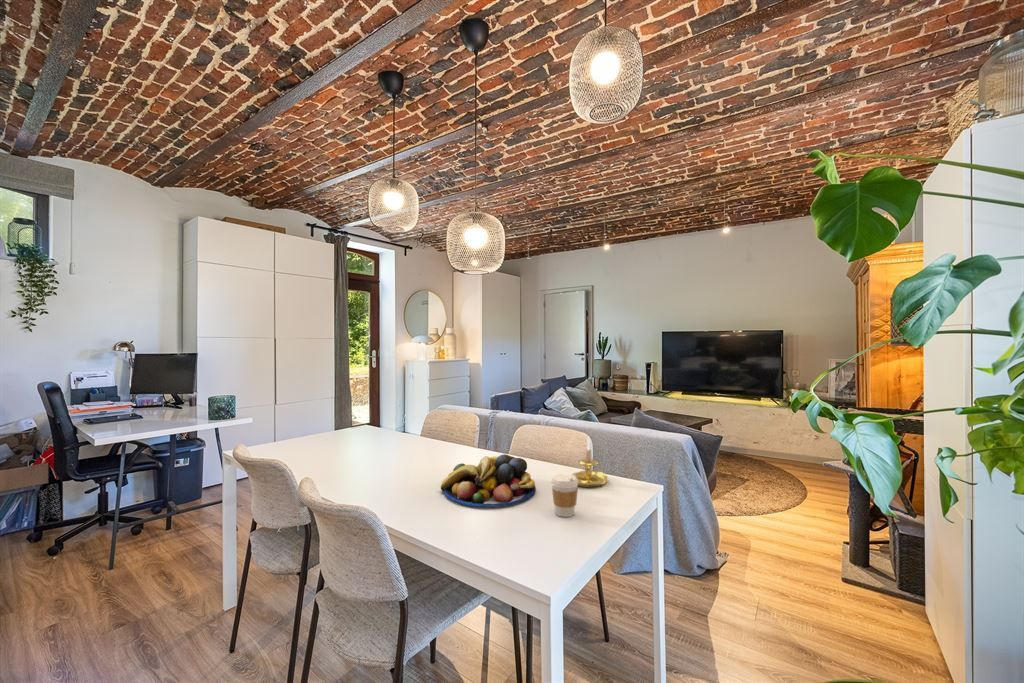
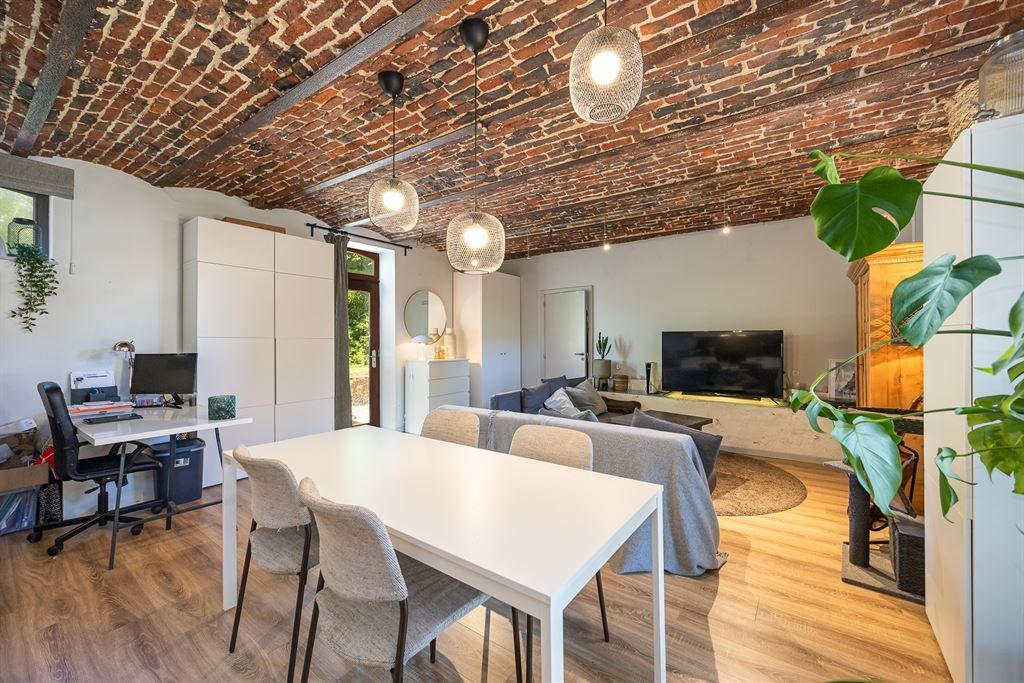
- candle holder [570,437,609,488]
- fruit bowl [440,453,537,508]
- coffee cup [550,473,579,518]
